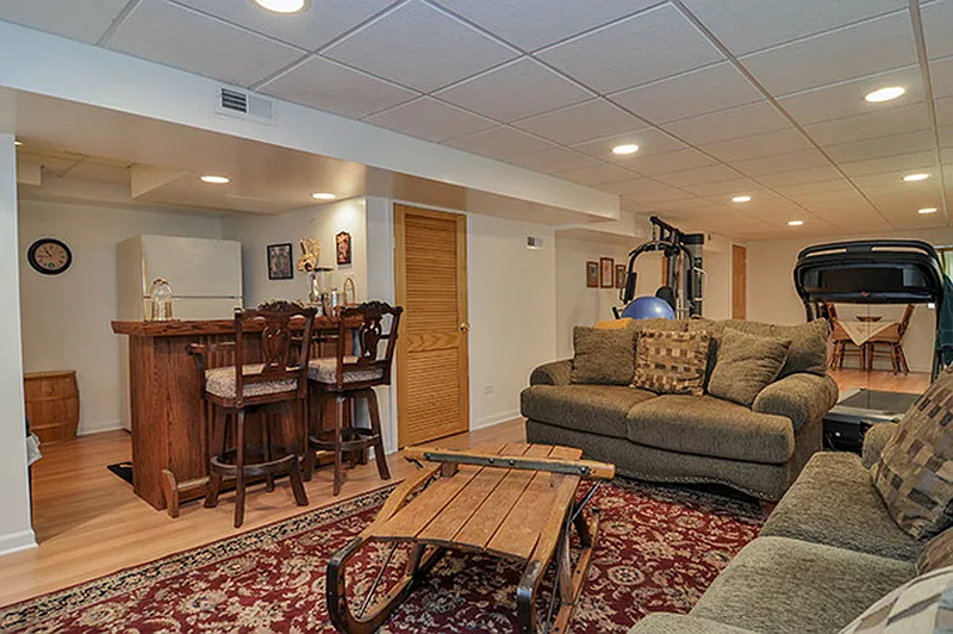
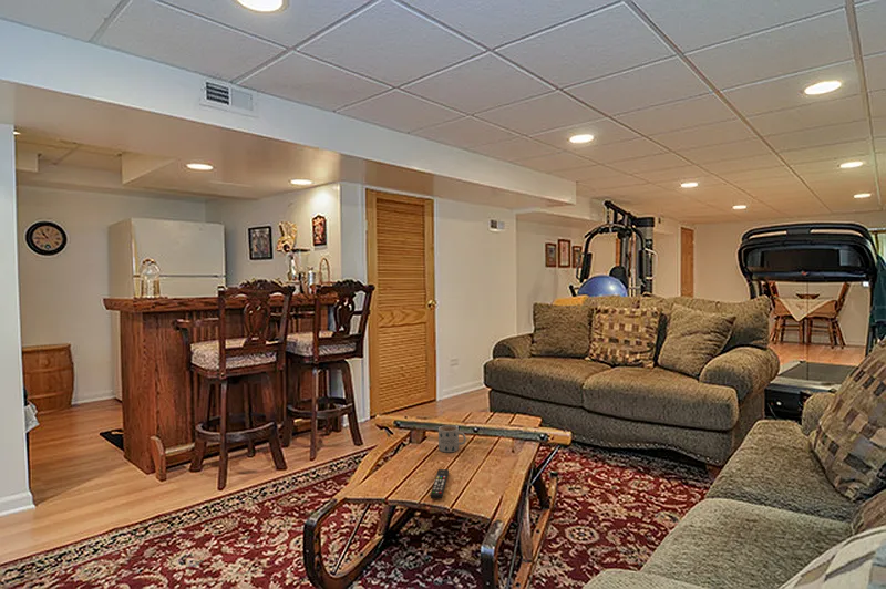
+ mug [437,424,467,453]
+ remote control [430,468,450,499]
